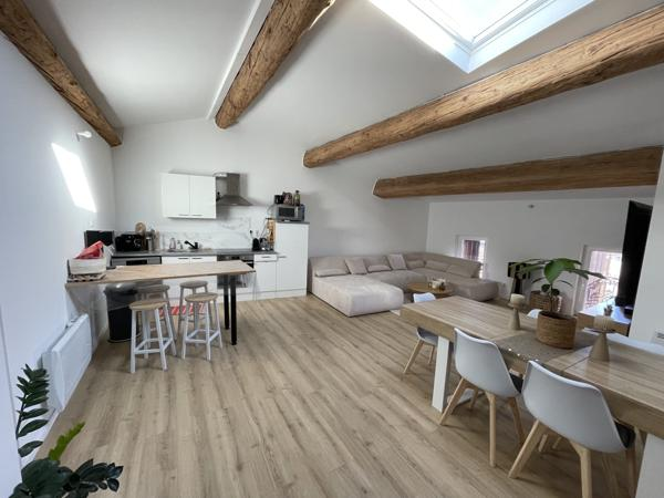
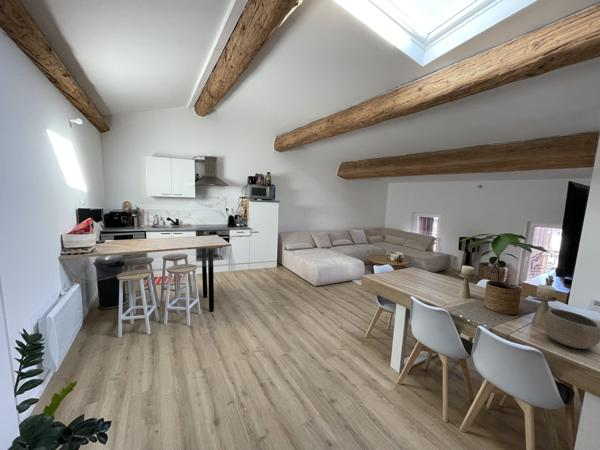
+ bowl [541,308,600,350]
